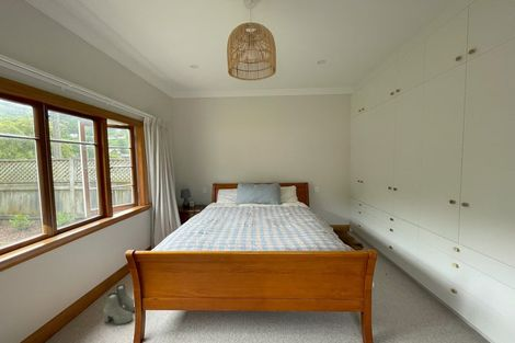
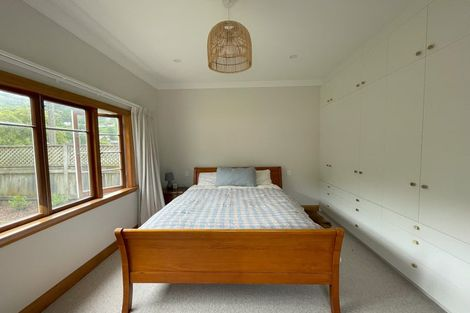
- boots [102,283,136,325]
